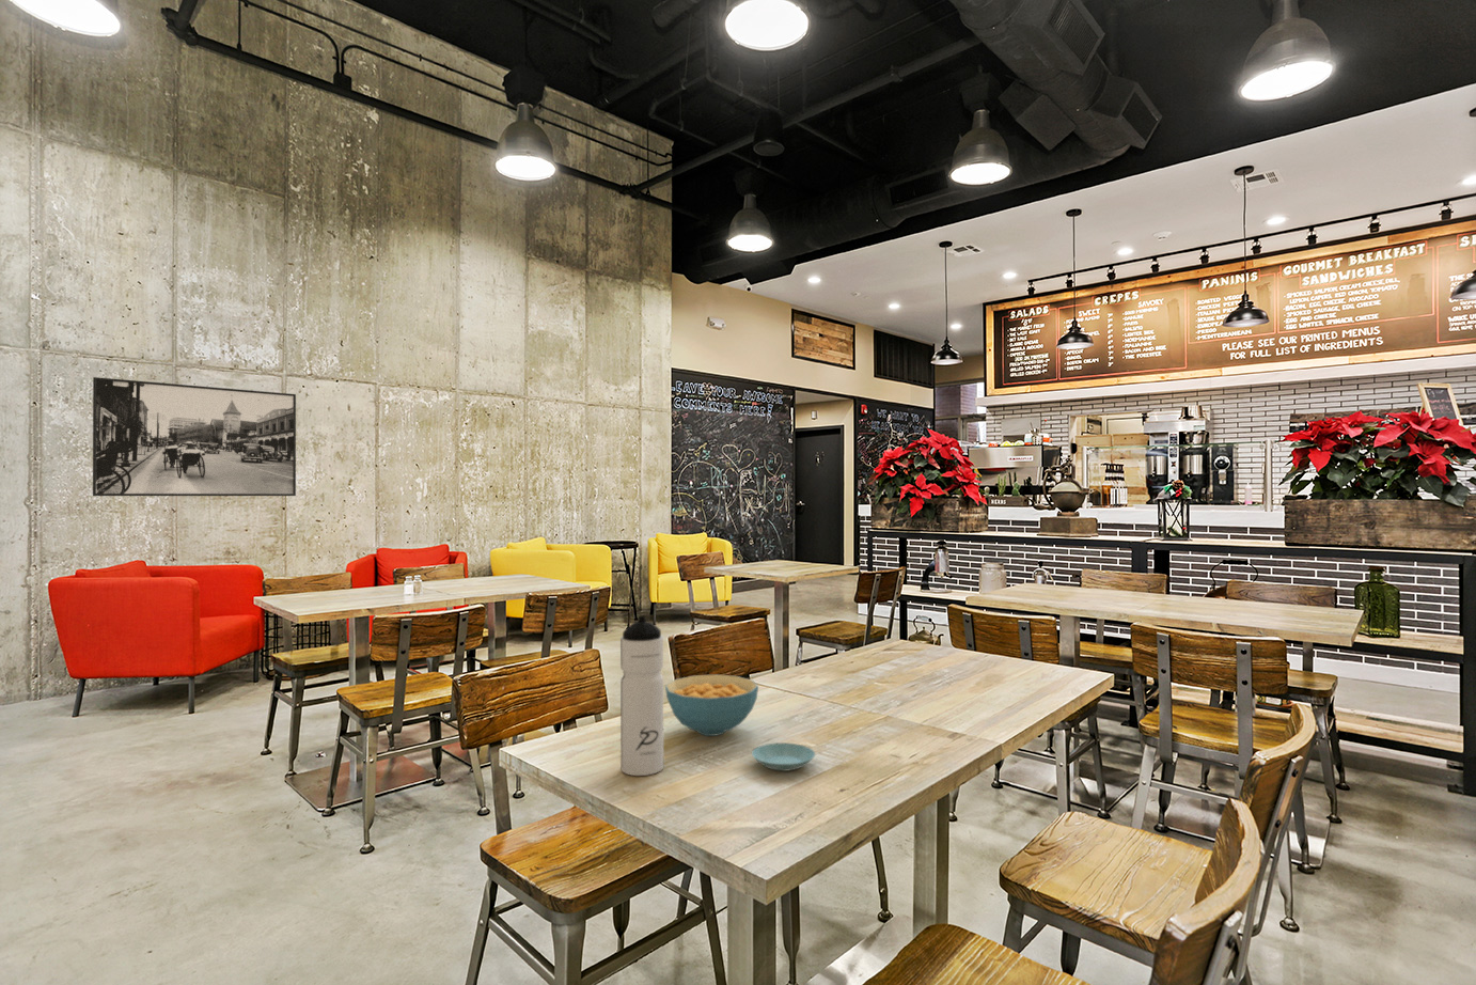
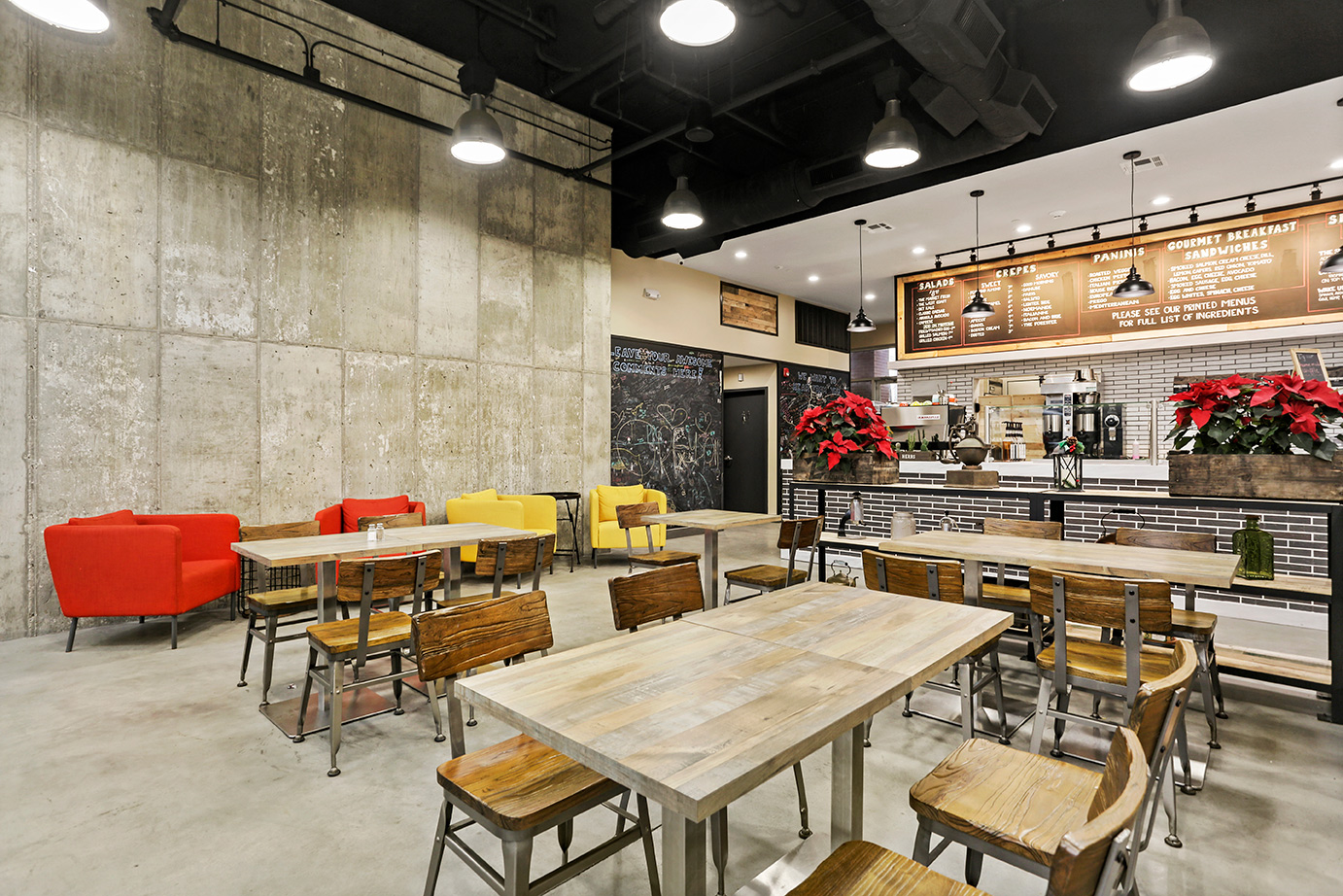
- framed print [92,376,297,497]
- water bottle [620,616,664,776]
- saucer [751,741,815,773]
- cereal bowl [664,673,759,738]
